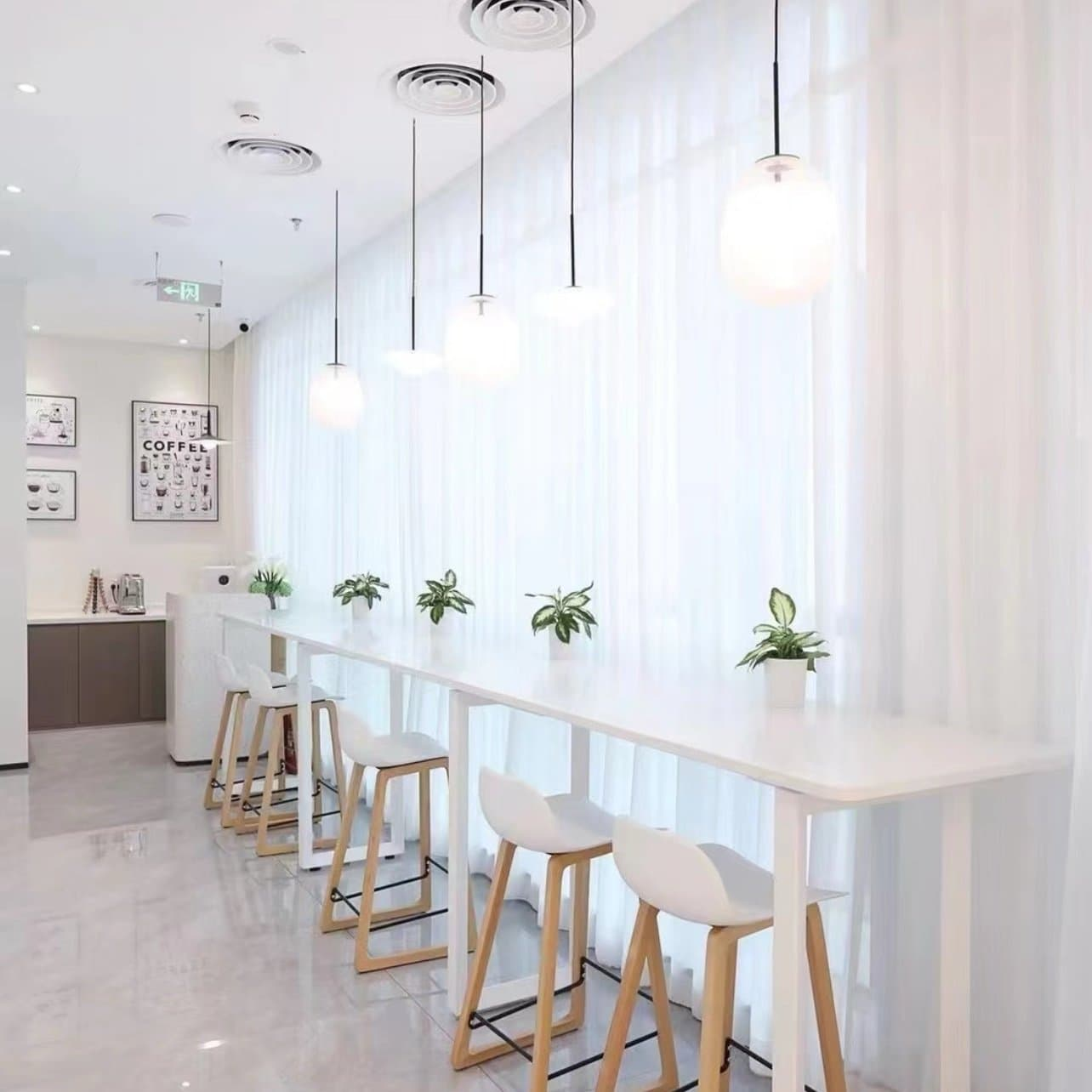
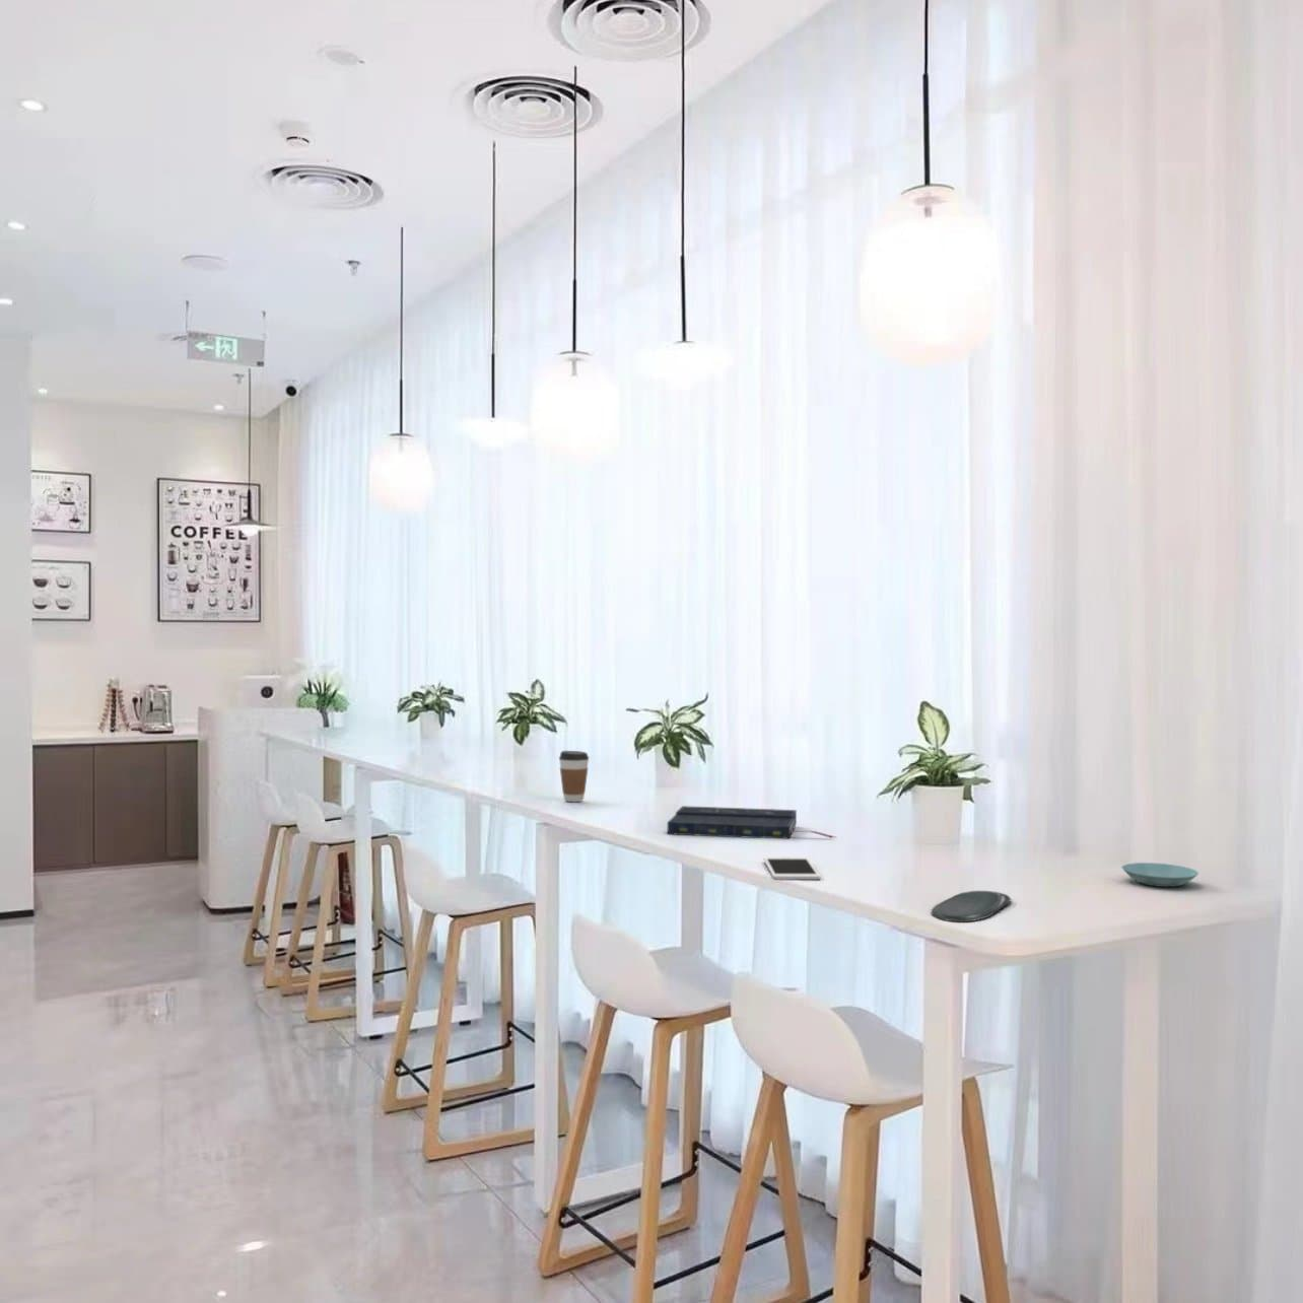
+ oval tray [931,890,1012,924]
+ coffee cup [558,749,589,803]
+ cell phone [764,856,821,881]
+ book [667,804,836,840]
+ saucer [1120,862,1199,888]
